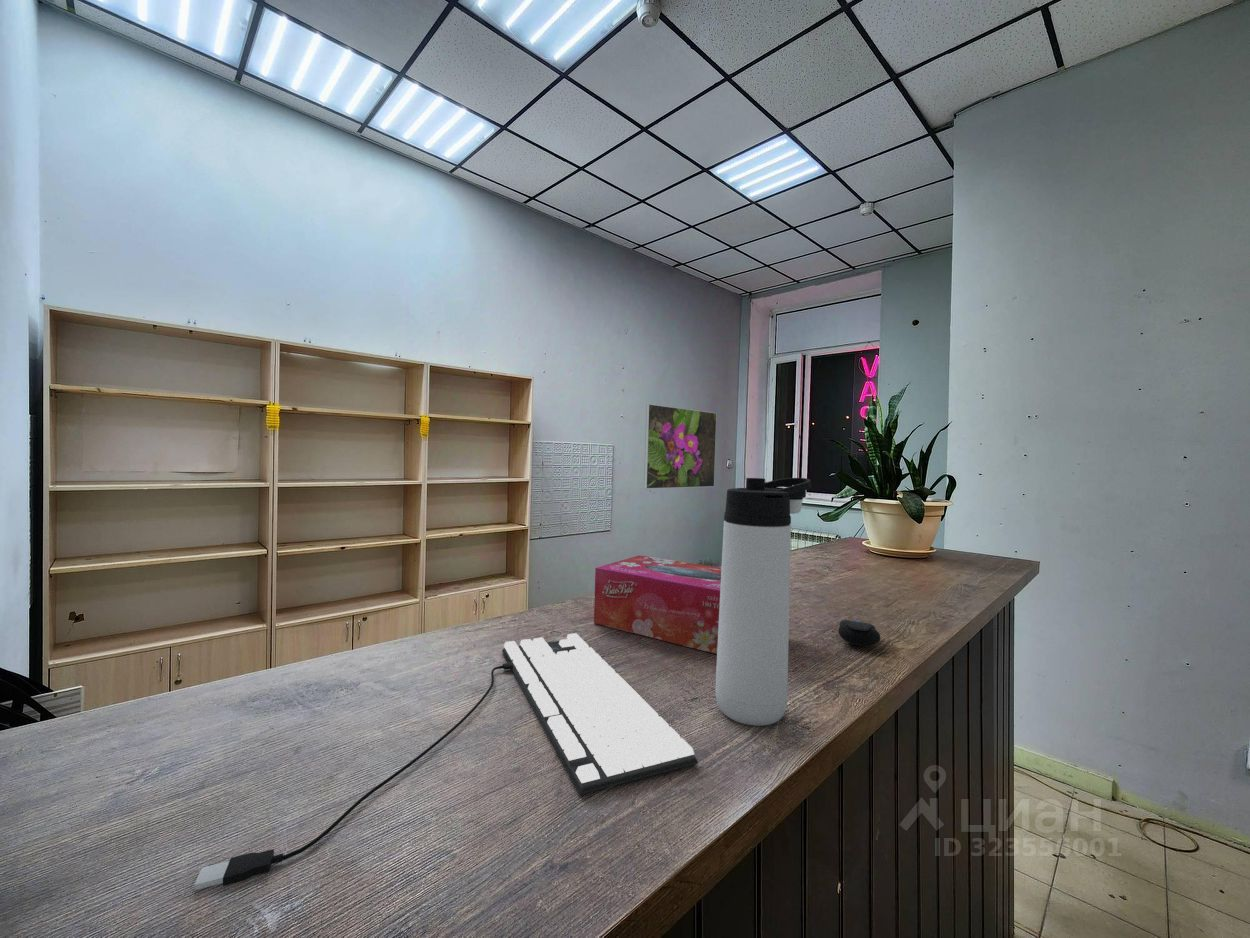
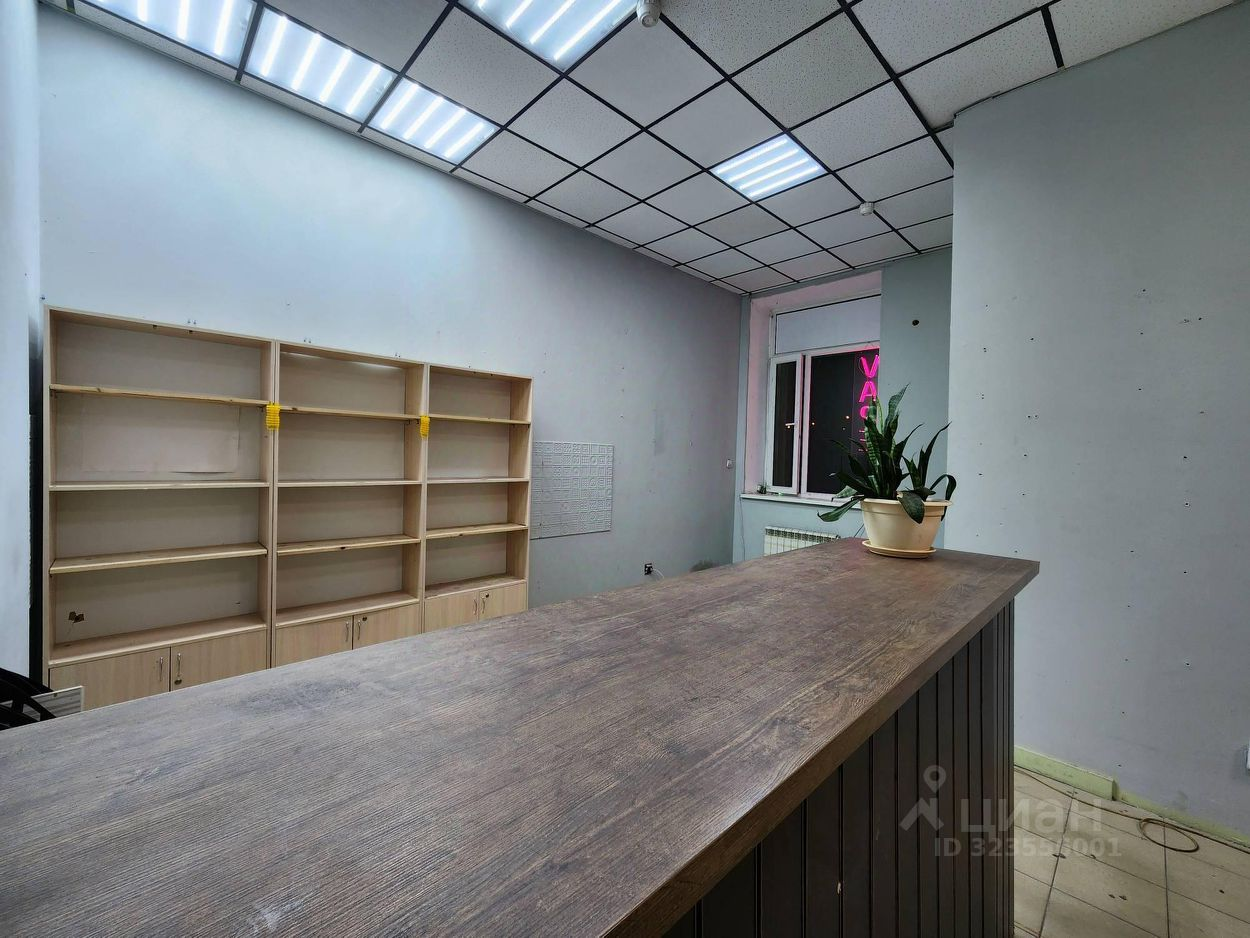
- thermos bottle [714,477,812,727]
- tissue box [593,554,722,655]
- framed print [643,403,718,490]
- keyboard [193,632,699,891]
- computer mouse [837,619,881,647]
